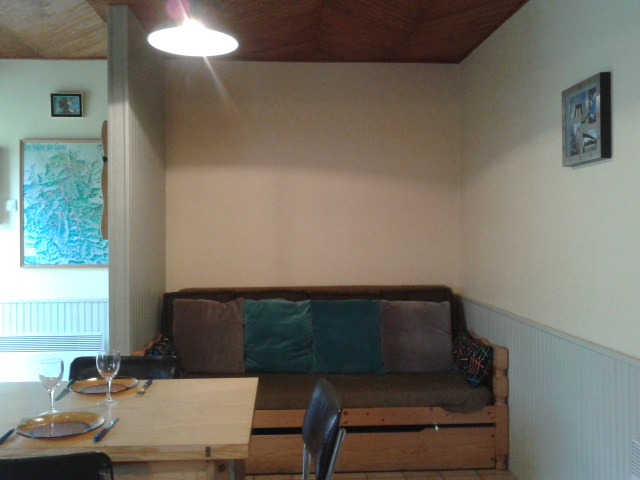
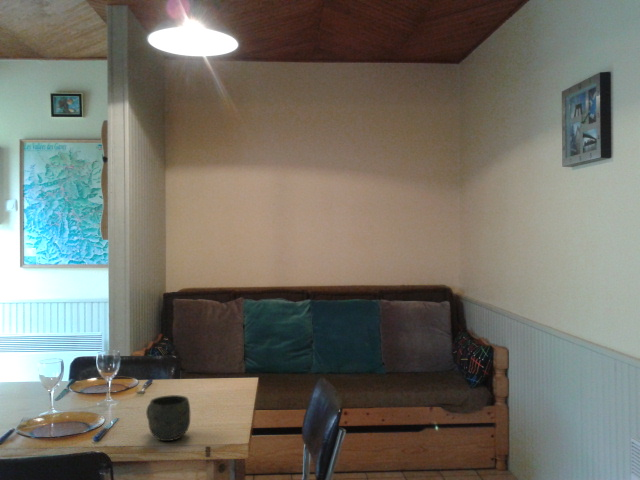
+ mug [145,394,191,442]
